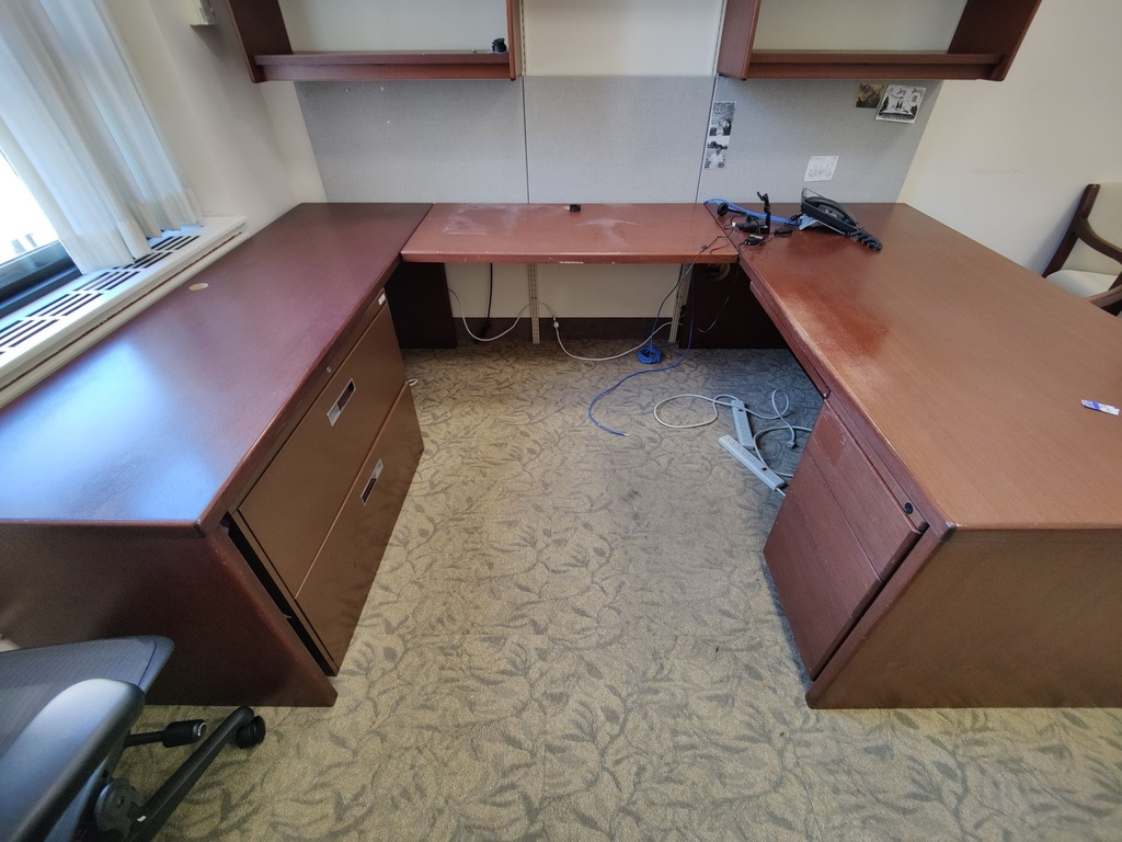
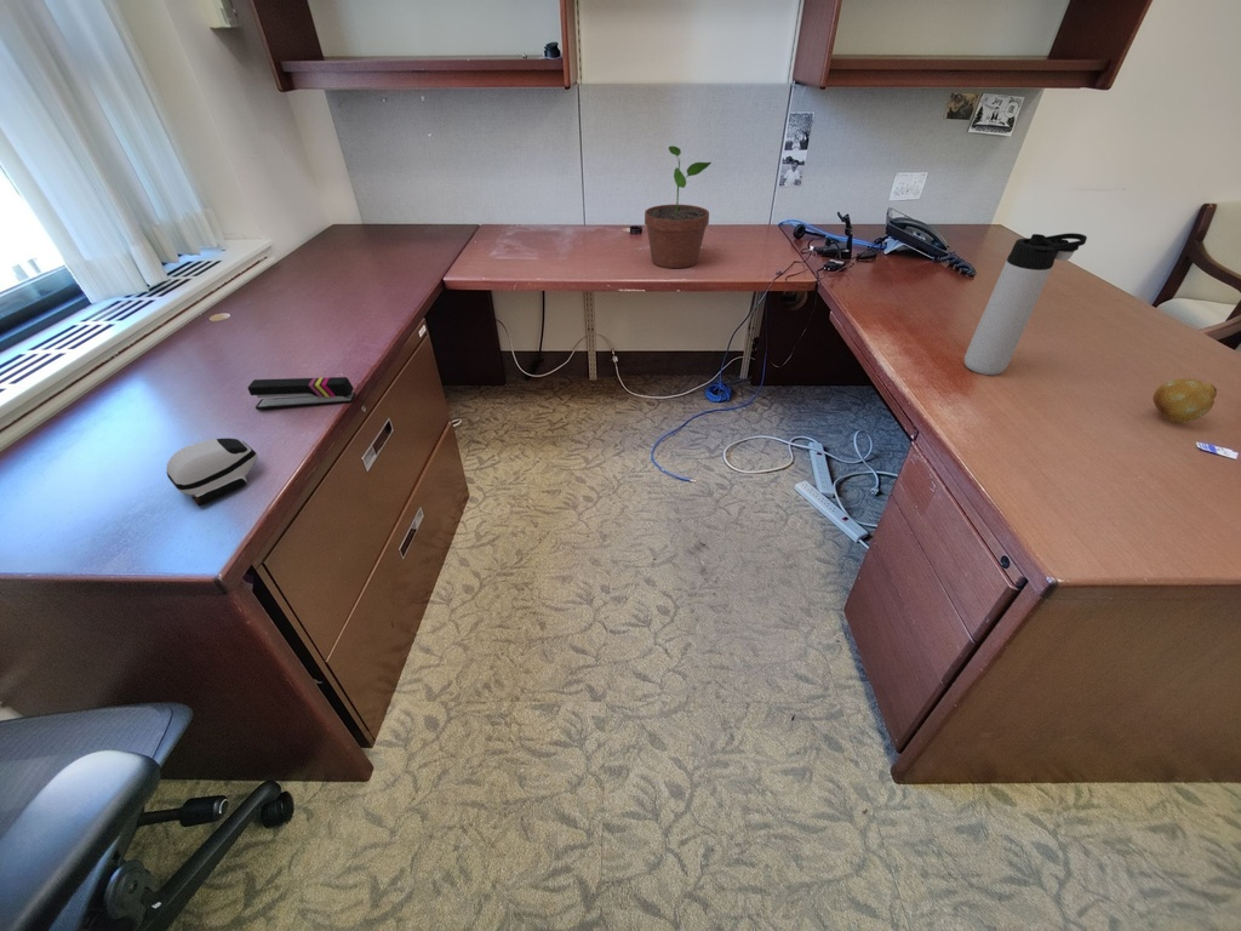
+ thermos bottle [963,232,1088,376]
+ potted plant [644,144,713,269]
+ fruit [1153,378,1218,424]
+ stapler [246,376,358,411]
+ computer mouse [165,438,259,508]
